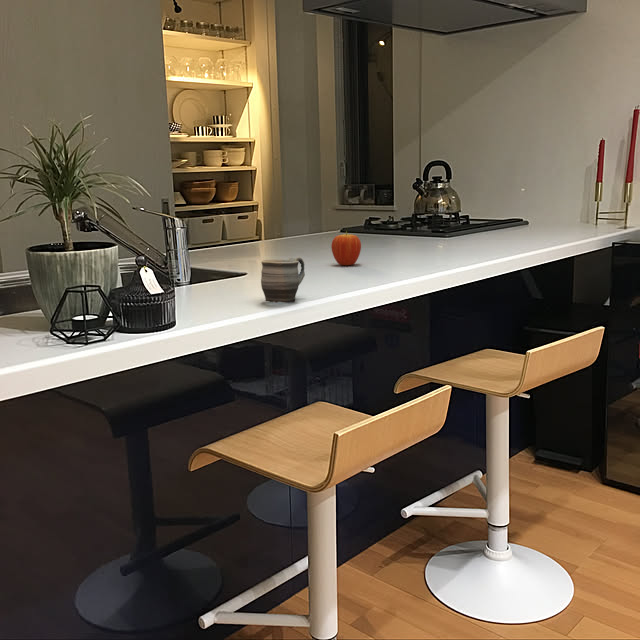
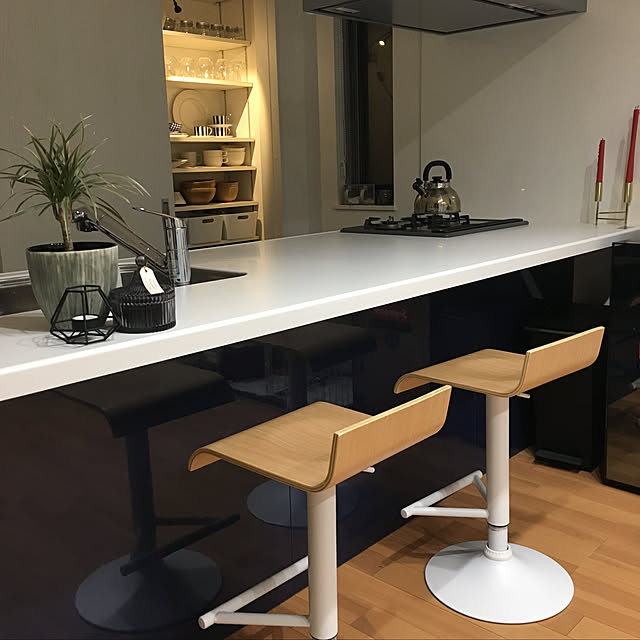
- fruit [330,230,362,266]
- mug [260,256,306,304]
